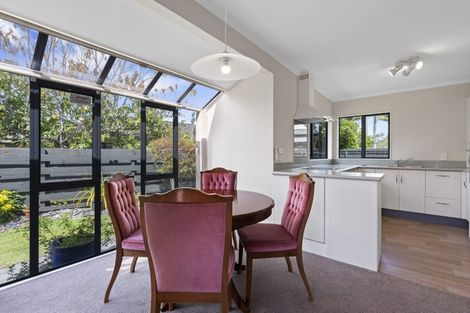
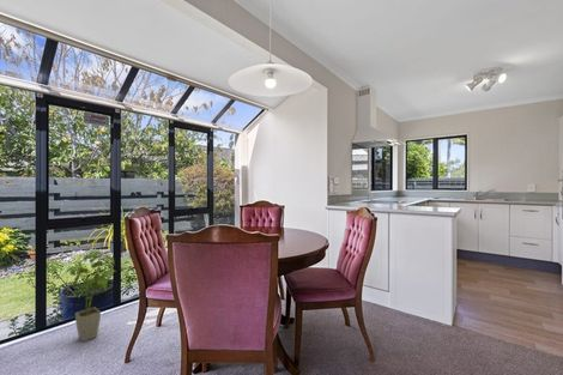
+ house plant [63,249,117,343]
